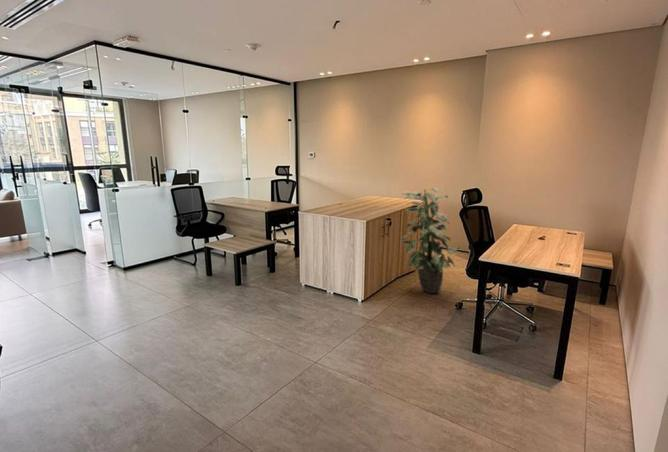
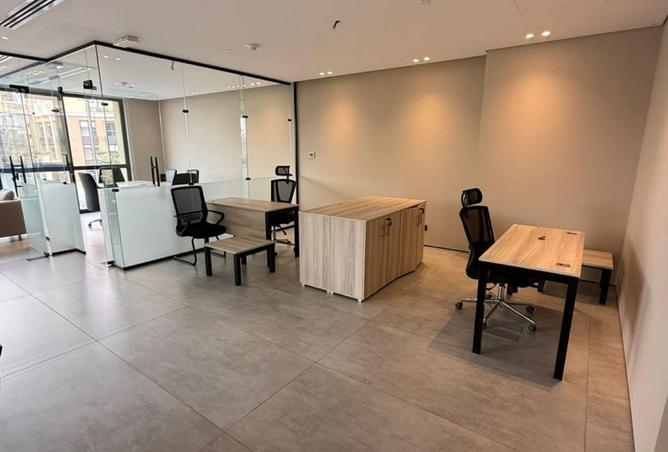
- indoor plant [400,187,461,294]
